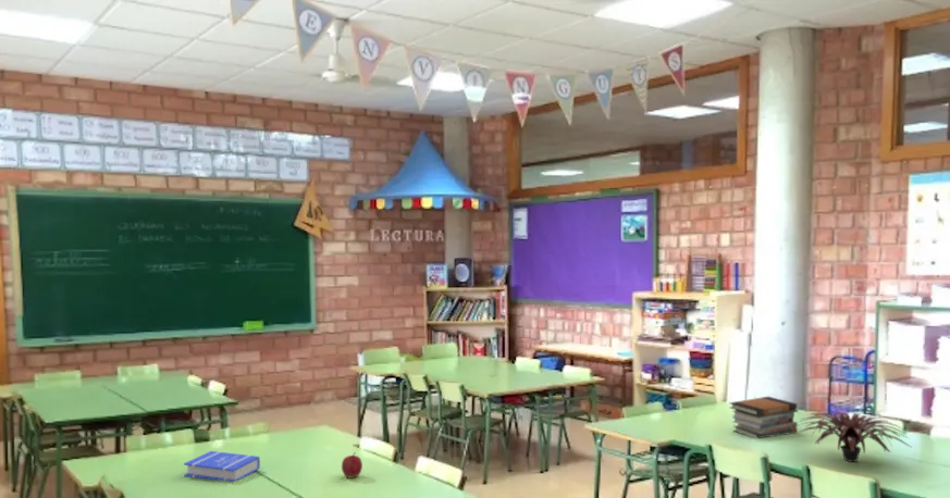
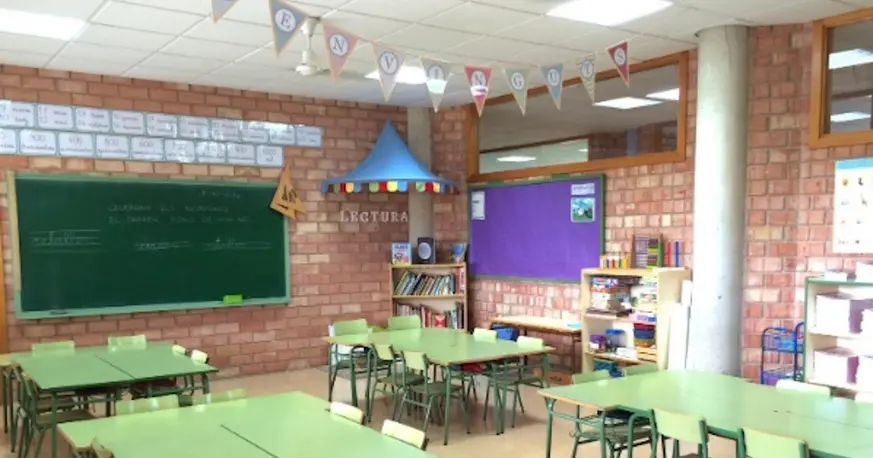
- apple [341,451,363,480]
- book stack [728,396,799,439]
- plant [794,411,912,463]
- book [183,450,261,483]
